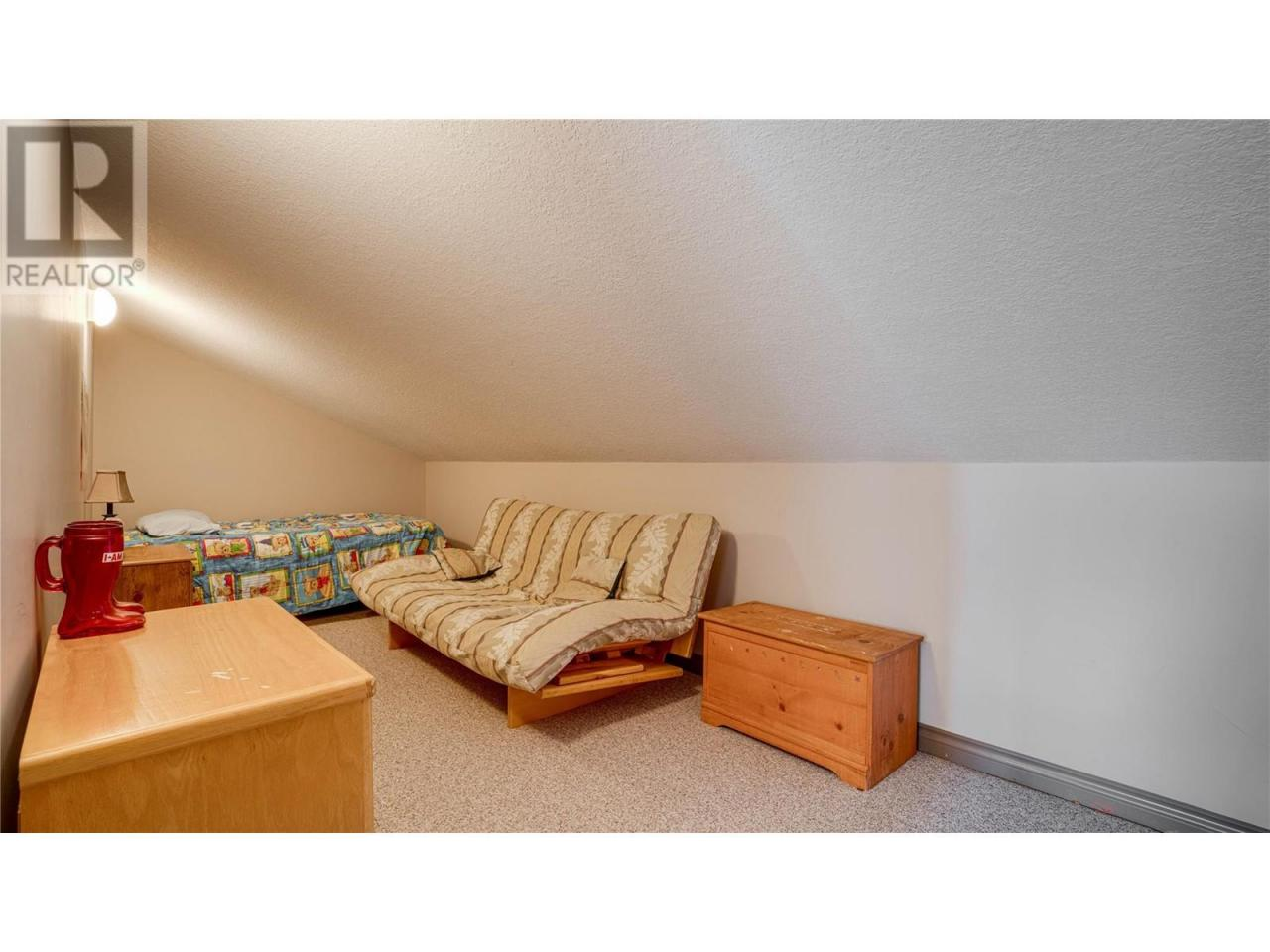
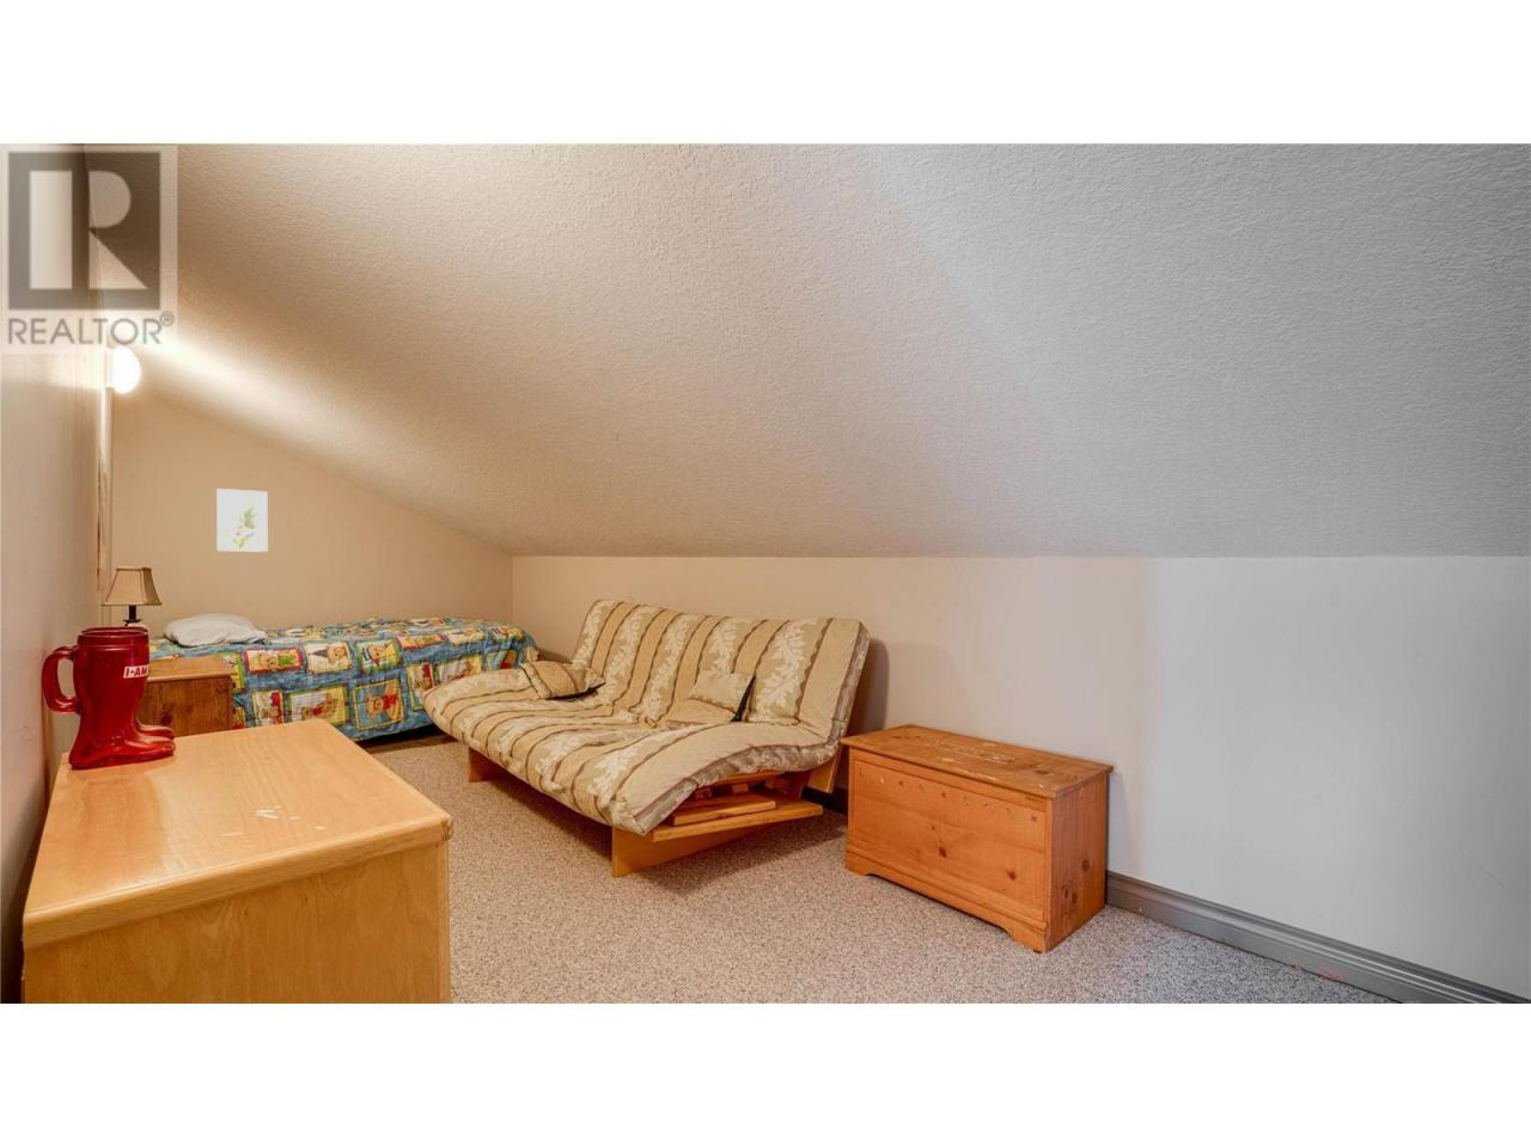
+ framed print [216,488,269,553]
